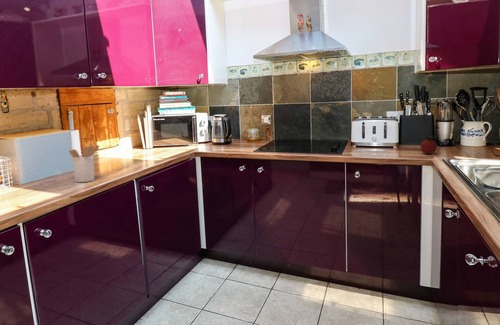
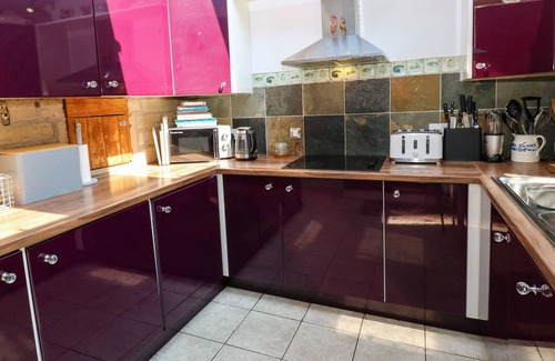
- utensil holder [68,142,100,183]
- fruit [419,136,438,155]
